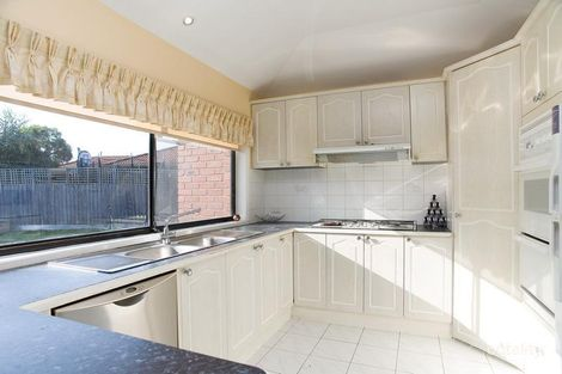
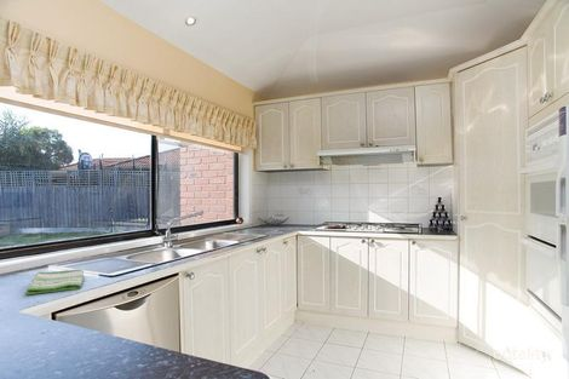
+ dish towel [24,269,85,295]
